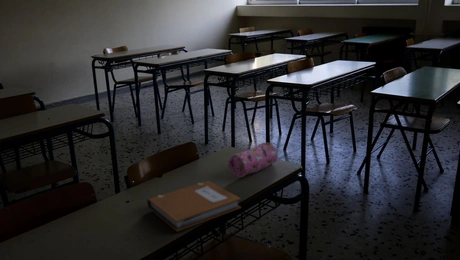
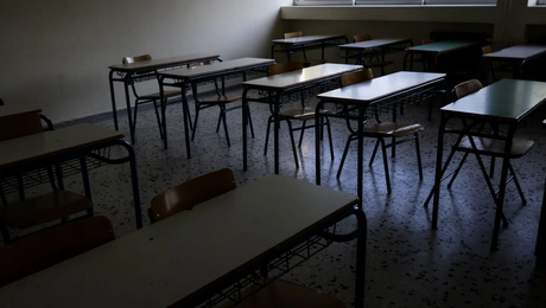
- pencil case [227,142,278,178]
- notebook [146,180,242,233]
